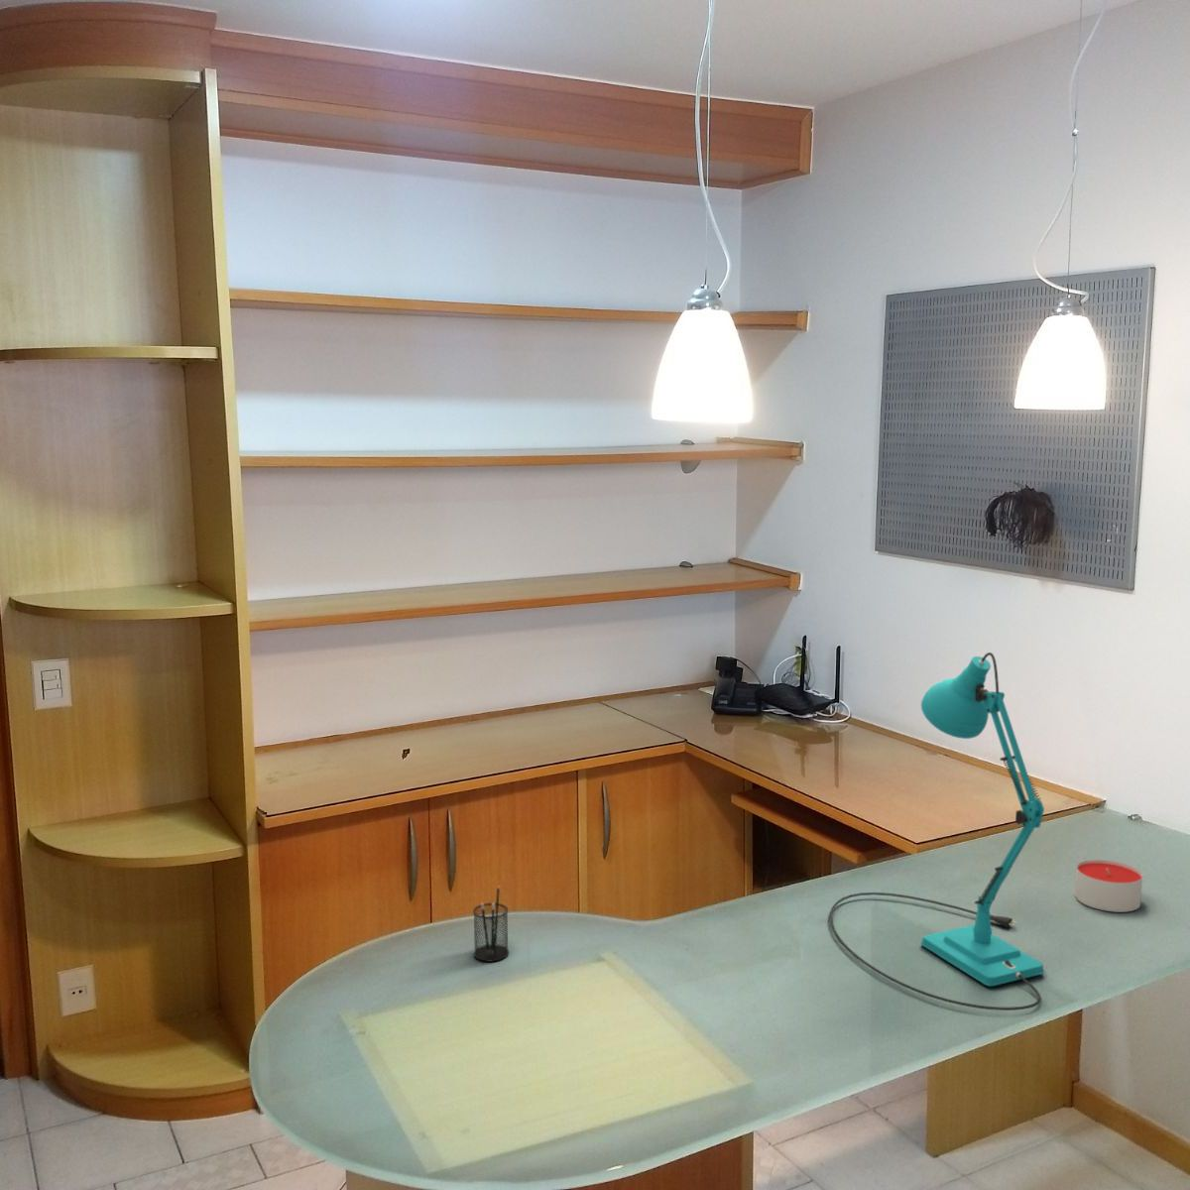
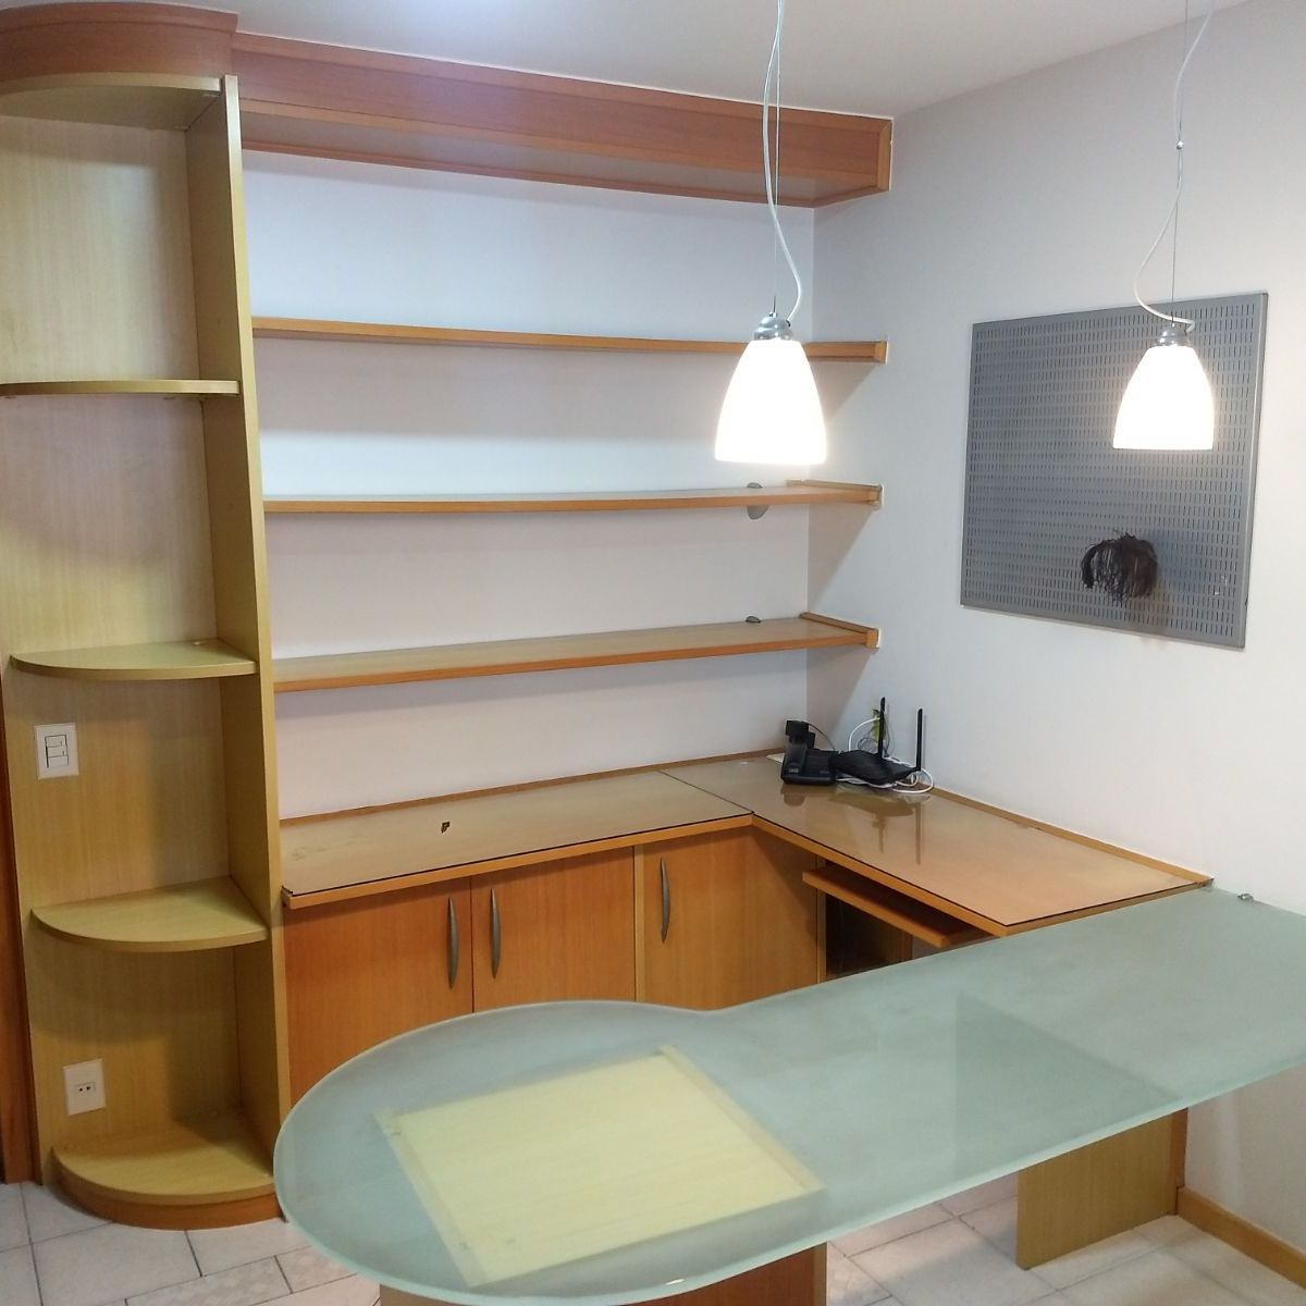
- desk lamp [829,652,1045,1011]
- pencil holder [472,883,510,963]
- candle [1074,859,1143,913]
